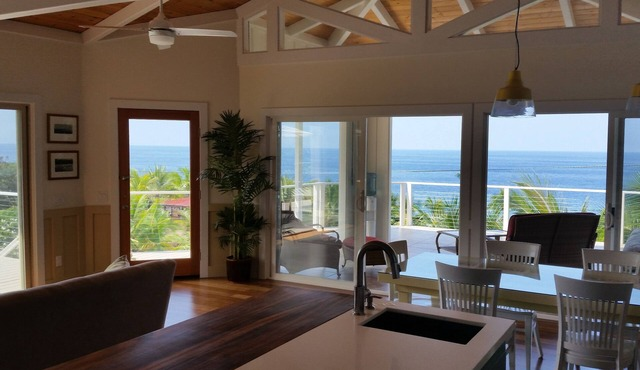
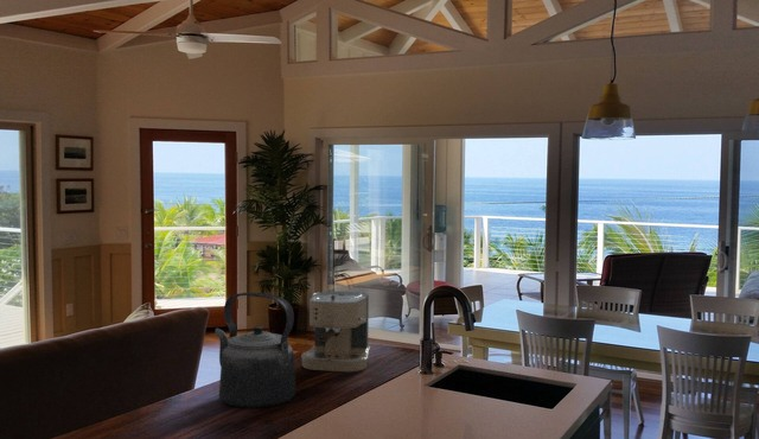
+ coffee maker [300,291,371,373]
+ kettle [213,291,296,409]
